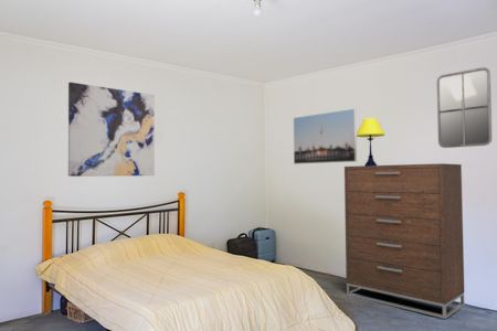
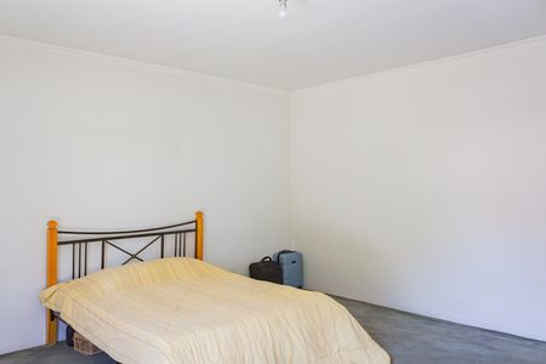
- wall art [67,81,156,178]
- table lamp [356,117,385,166]
- home mirror [436,66,493,149]
- dresser [343,162,465,320]
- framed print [293,107,358,166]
